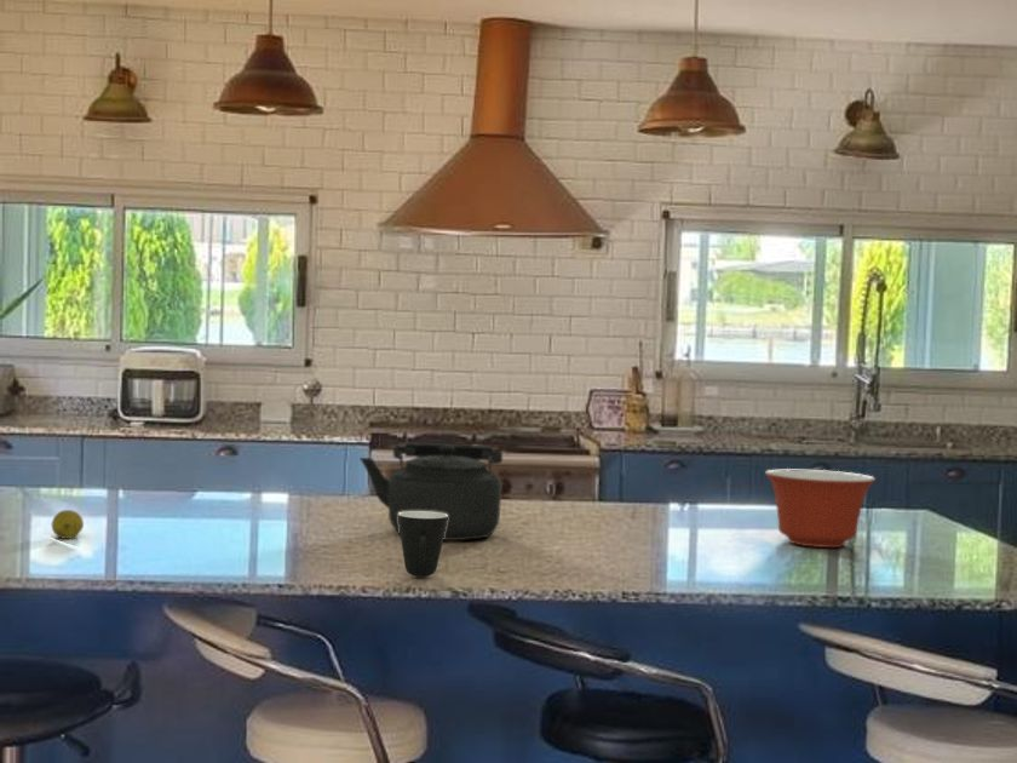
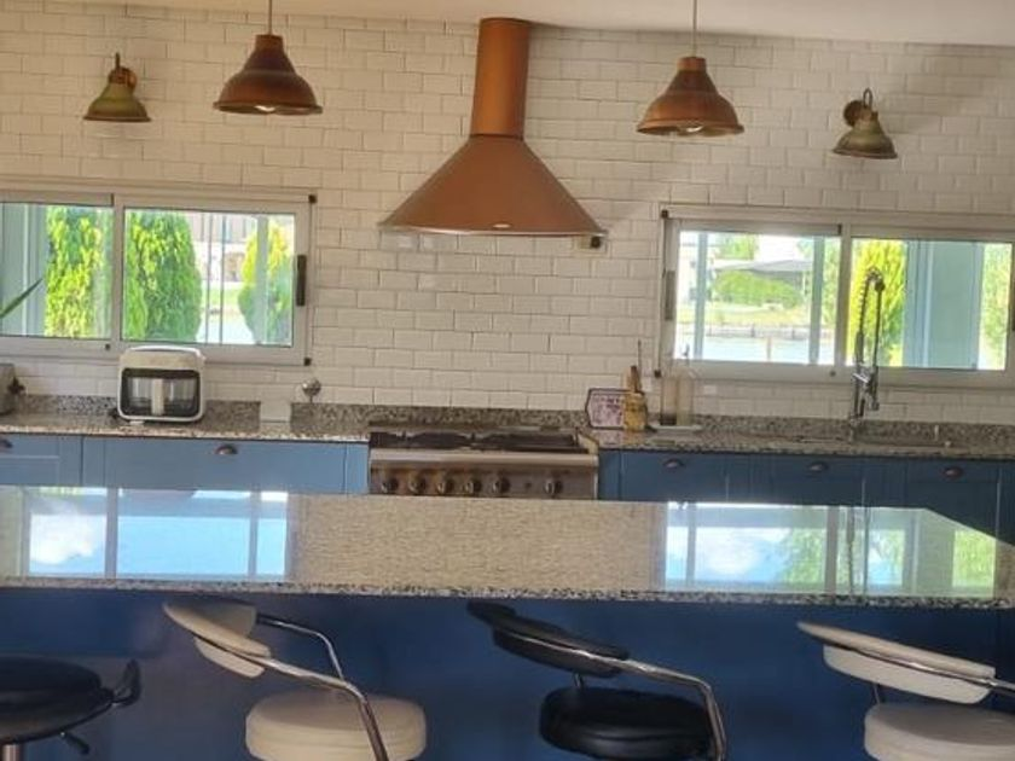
- mixing bowl [764,467,877,549]
- mug [398,511,448,578]
- fruit [51,509,85,540]
- kettle [358,442,504,541]
